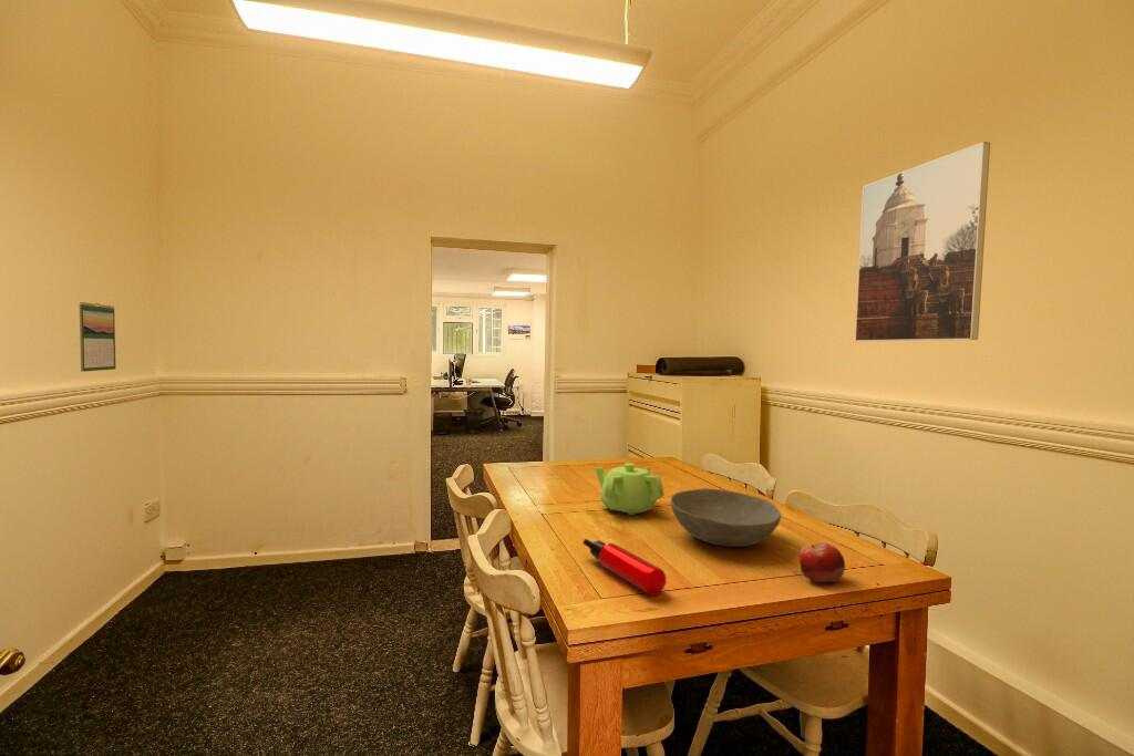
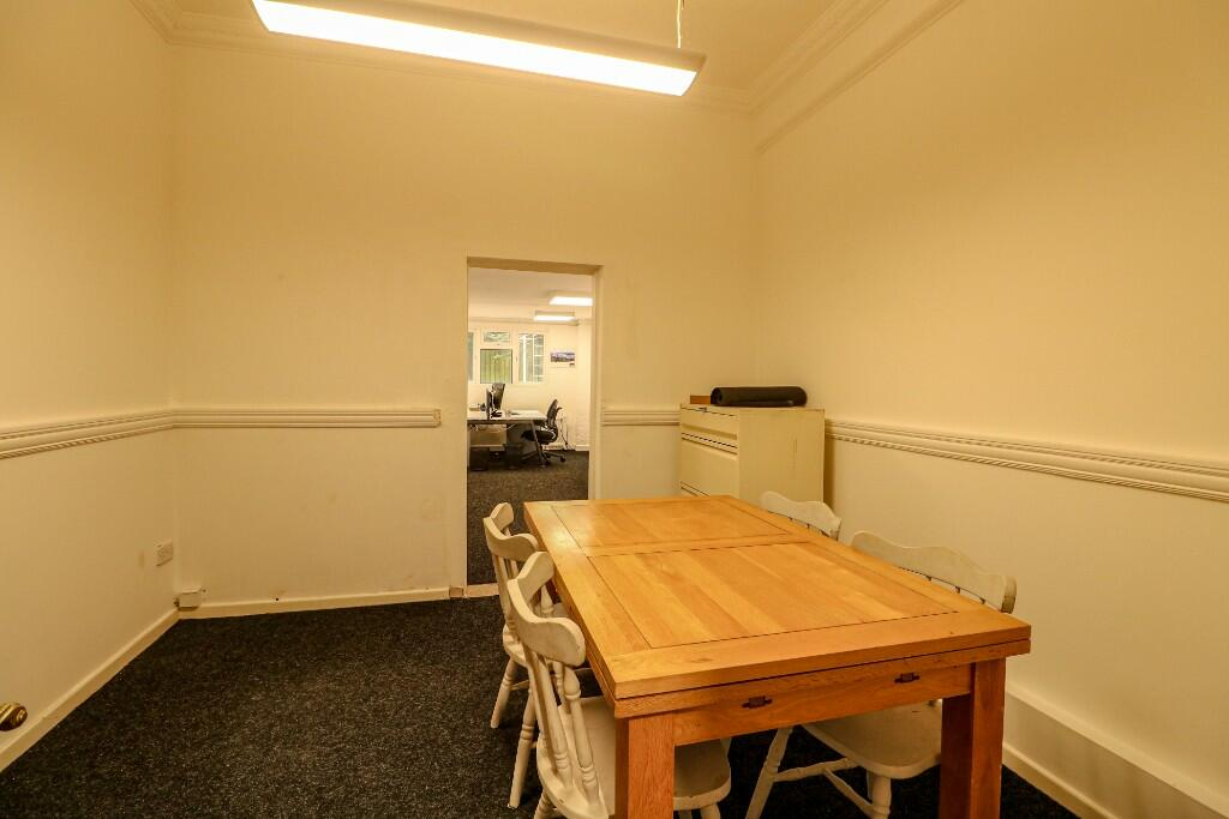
- fruit [798,541,846,584]
- water bottle [581,538,668,597]
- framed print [854,141,991,342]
- teapot [595,462,666,516]
- bowl [670,487,782,548]
- calendar [79,301,116,373]
